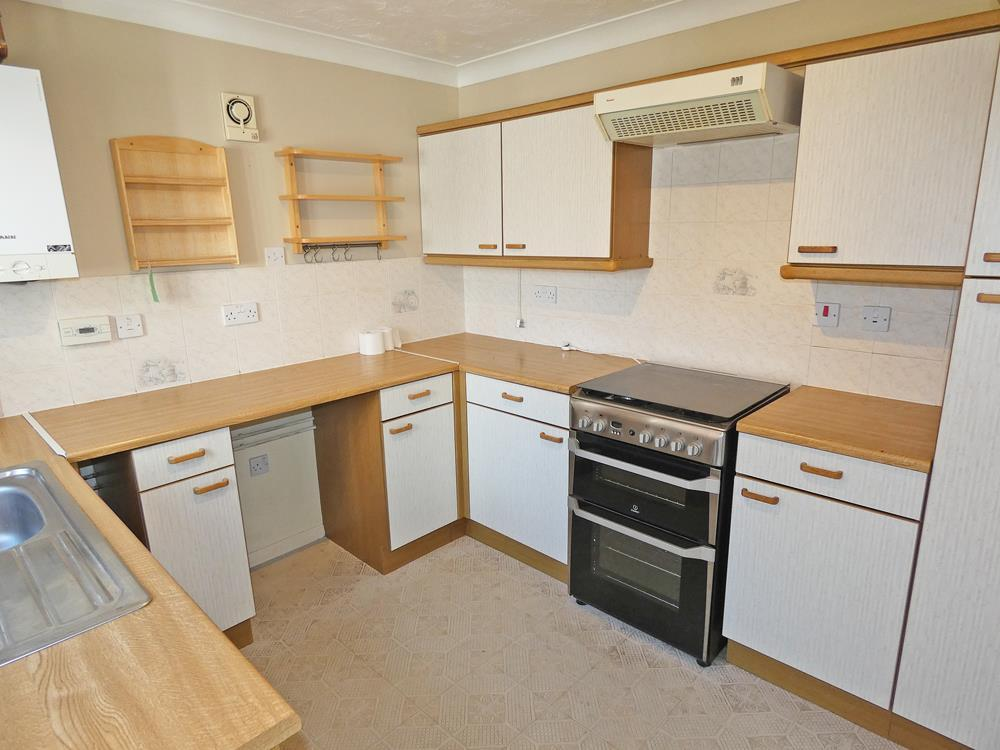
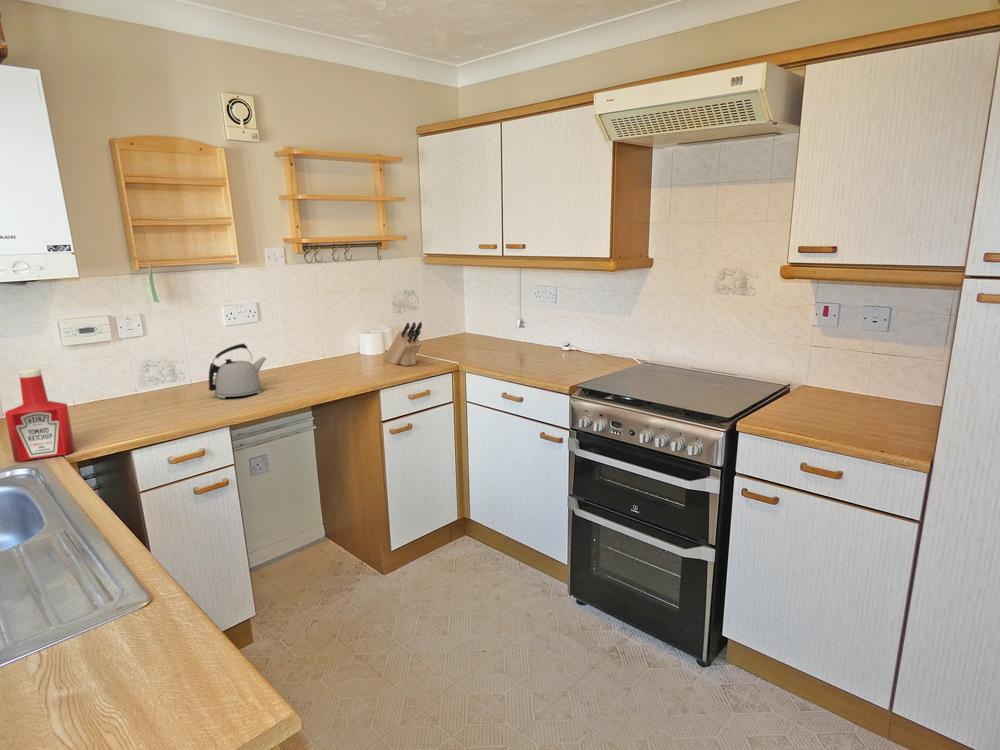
+ soap bottle [4,367,76,462]
+ knife block [382,321,423,367]
+ kettle [208,342,268,399]
